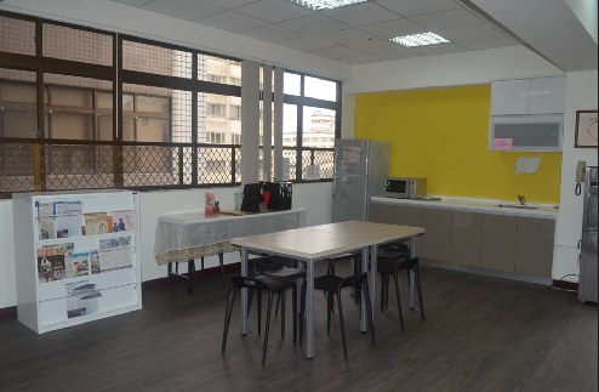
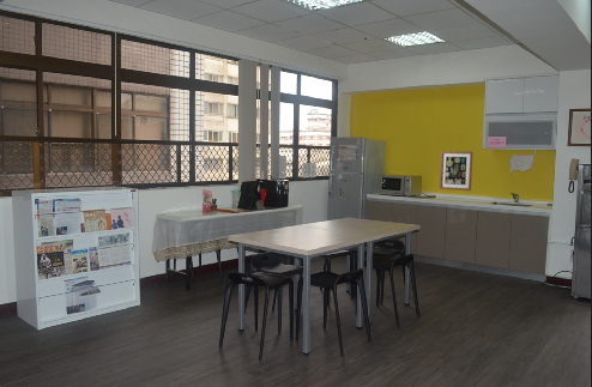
+ wall art [439,150,473,192]
